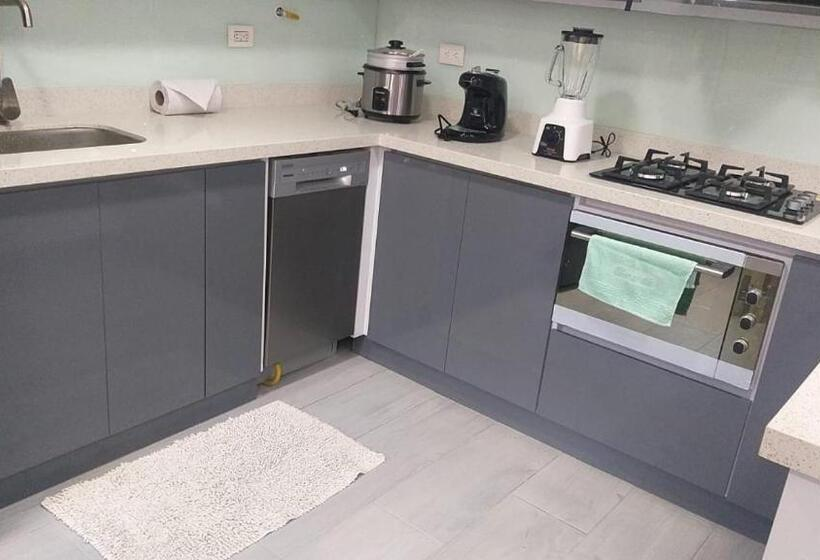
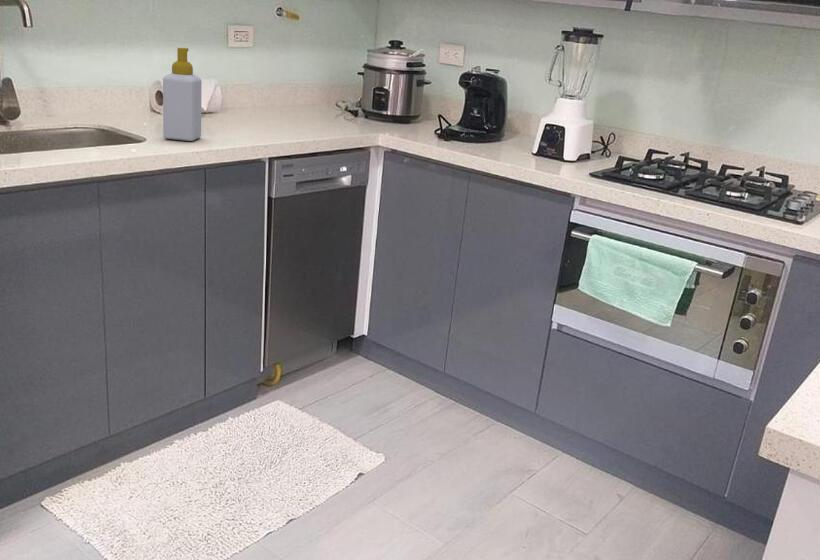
+ soap bottle [162,47,203,142]
